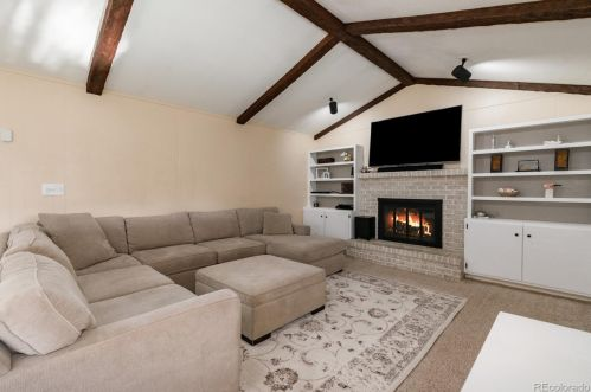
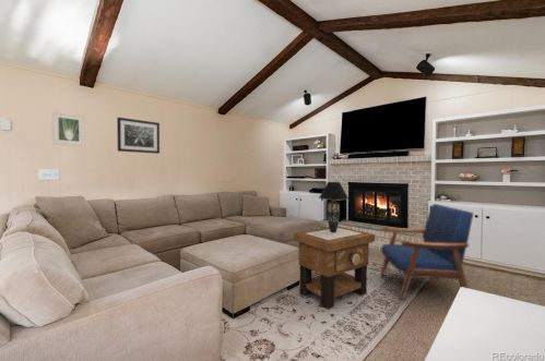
+ table lamp [318,181,349,232]
+ wall art [116,117,161,155]
+ armchair [380,203,475,301]
+ side table [293,226,376,310]
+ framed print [51,111,86,147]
